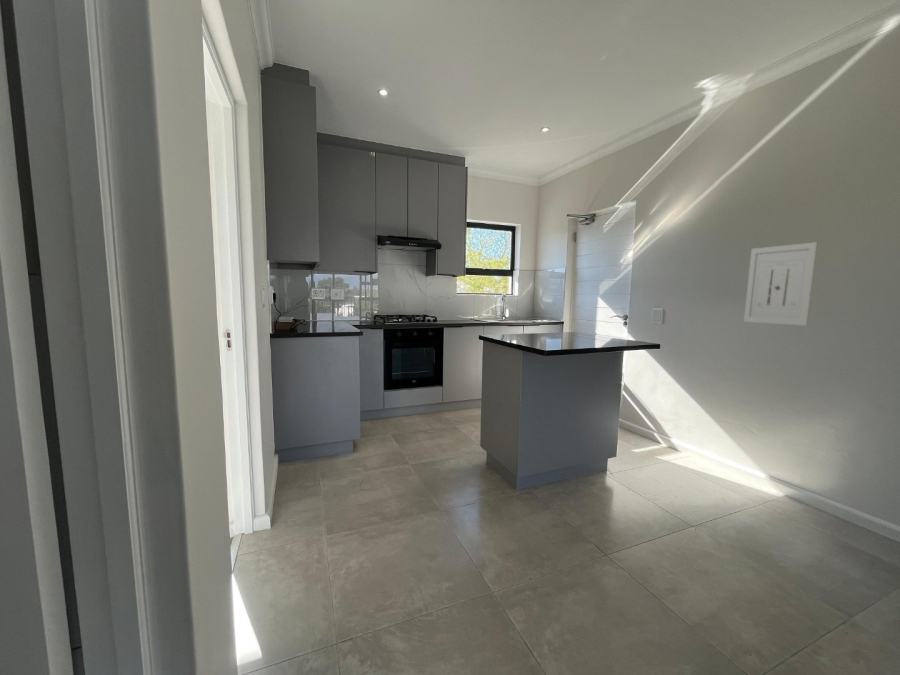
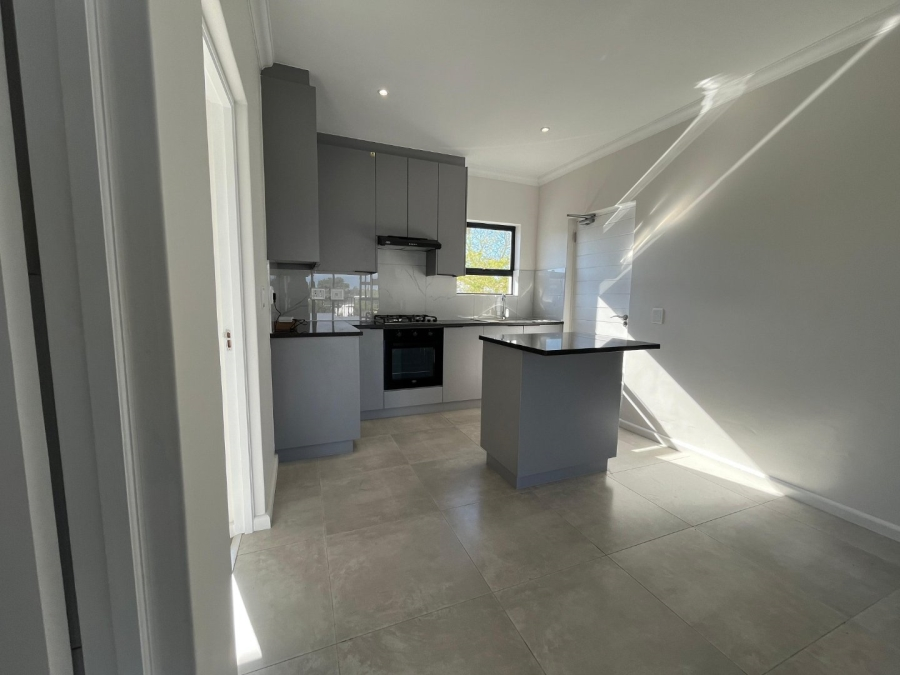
- wall art [743,241,819,327]
